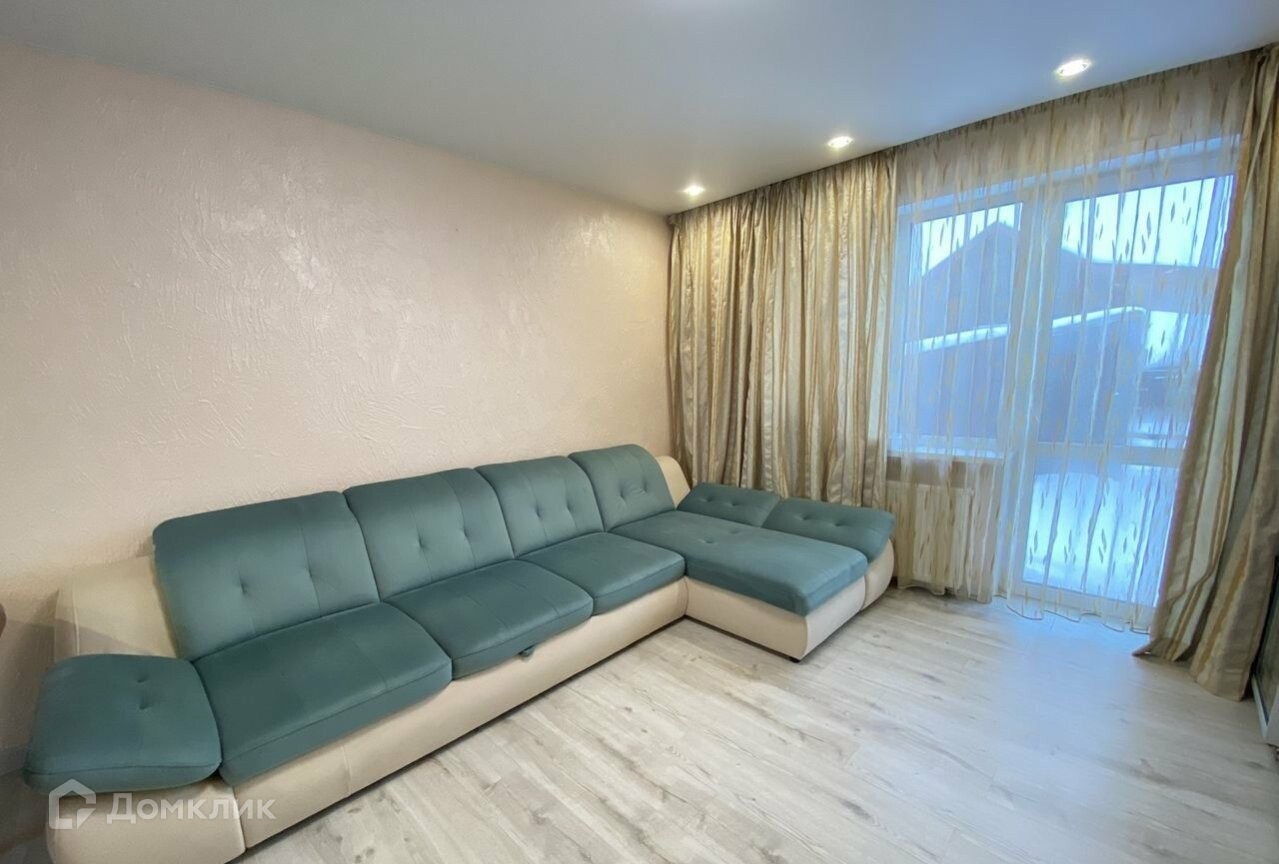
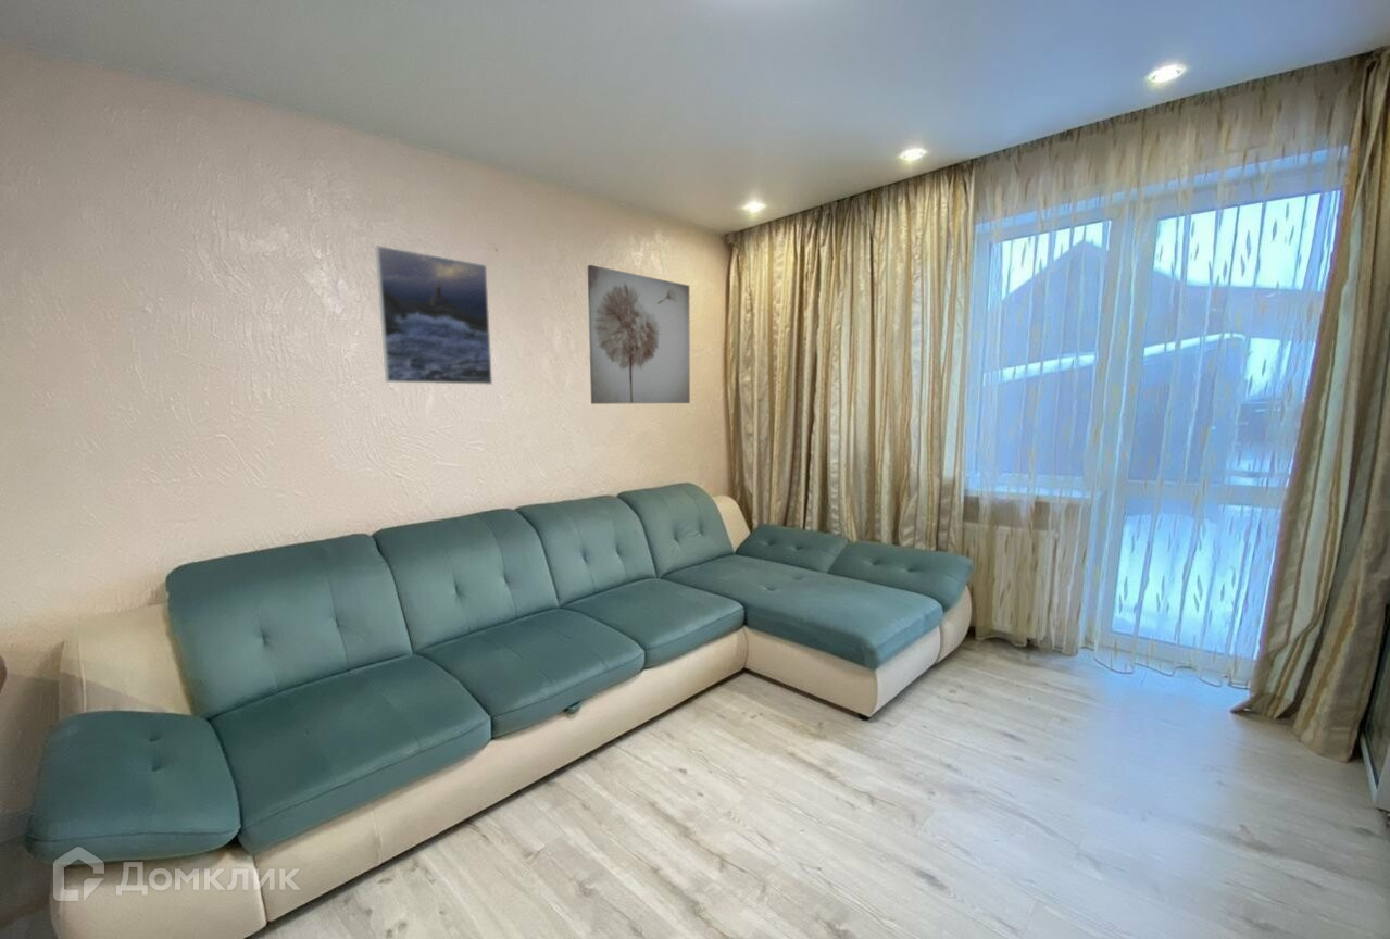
+ wall art [587,264,691,405]
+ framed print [374,245,493,386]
